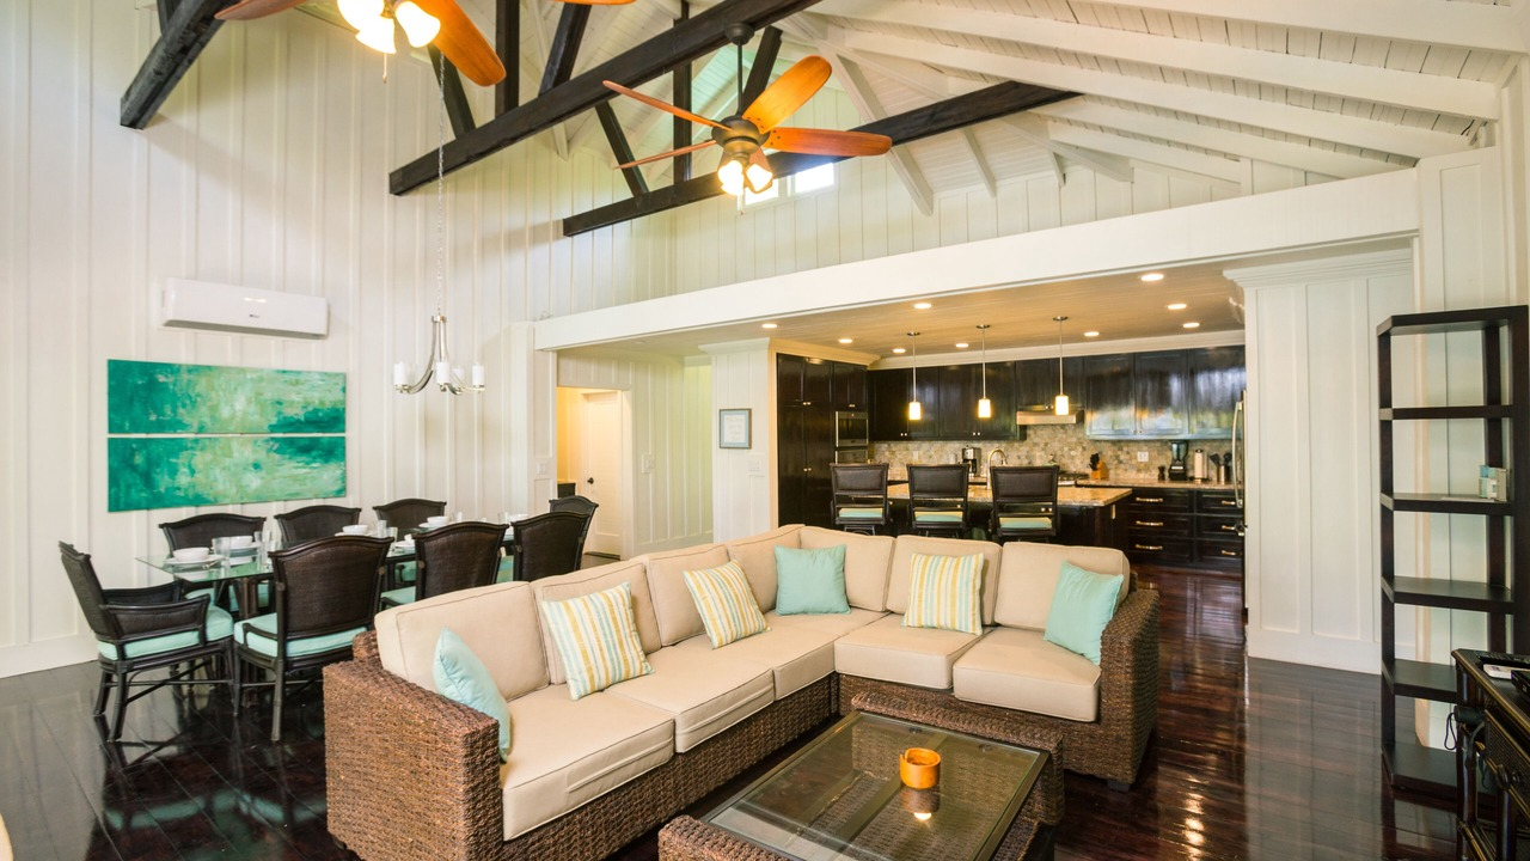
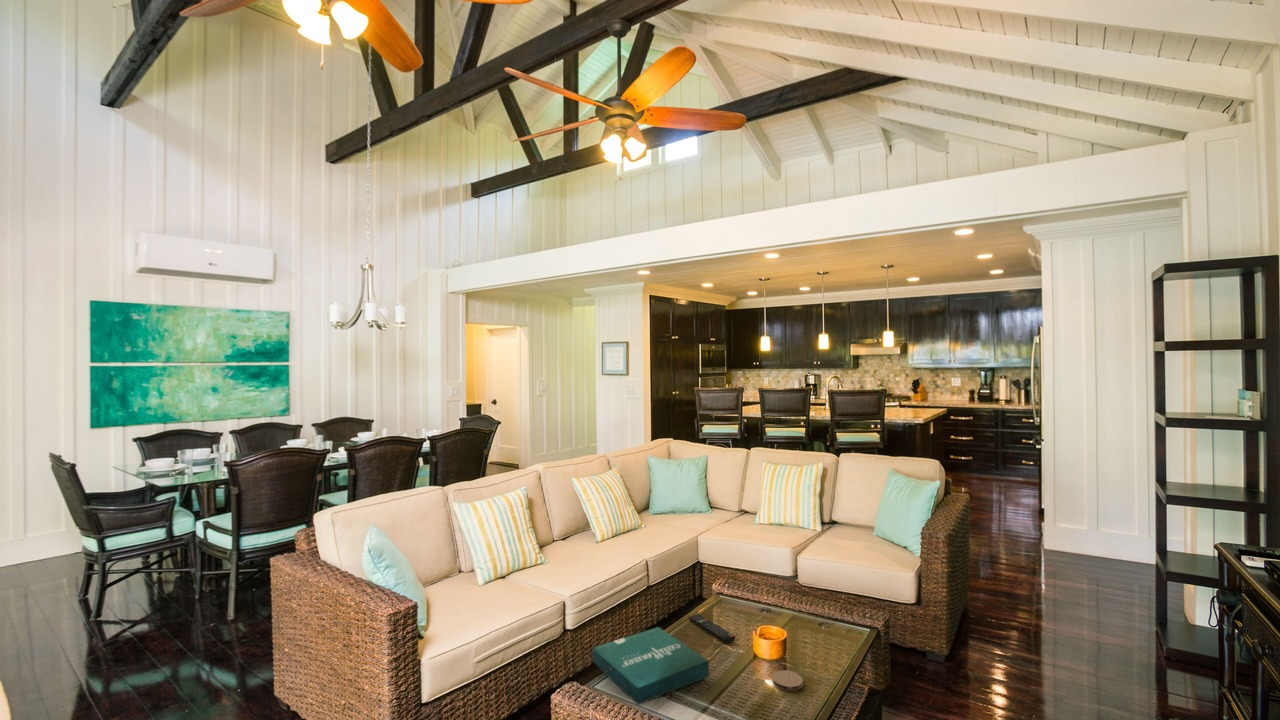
+ remote control [688,613,736,644]
+ coaster [771,669,804,692]
+ pizza box [592,626,710,705]
